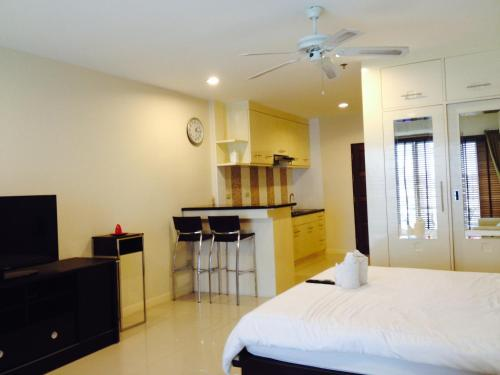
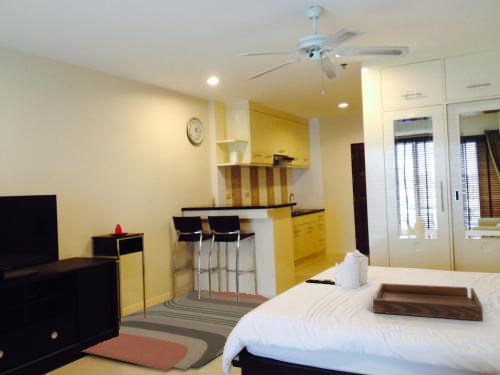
+ serving tray [372,282,484,322]
+ rug [81,289,271,372]
